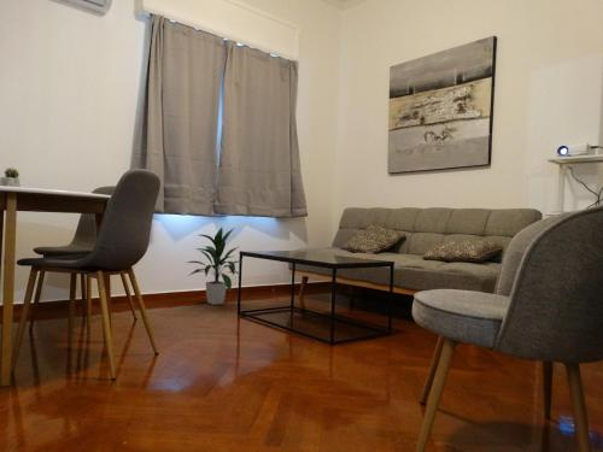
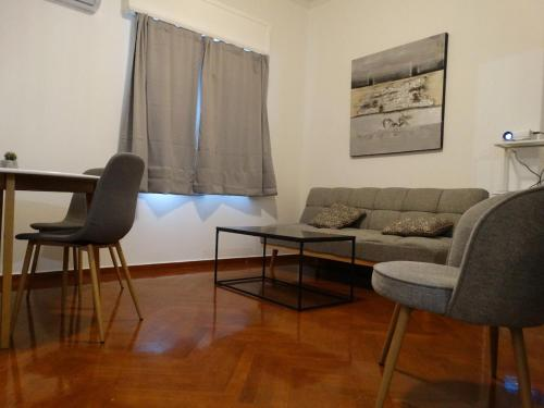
- indoor plant [187,227,240,306]
